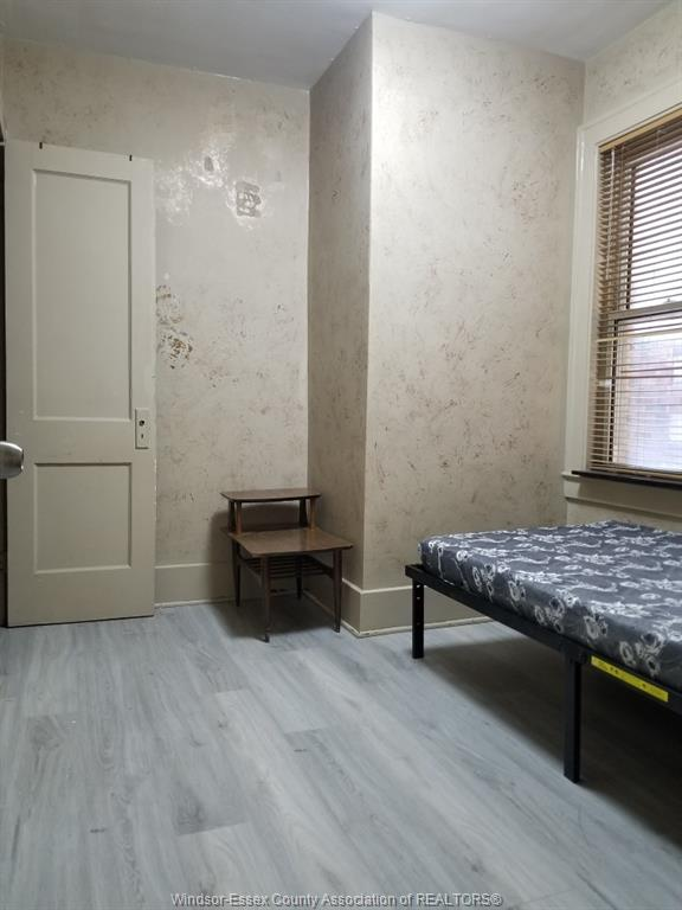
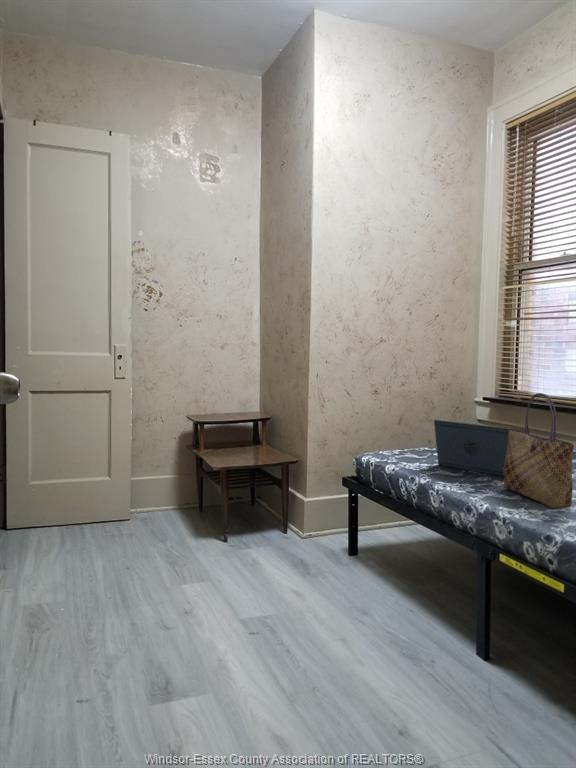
+ laptop [433,419,510,477]
+ tote bag [503,392,575,509]
